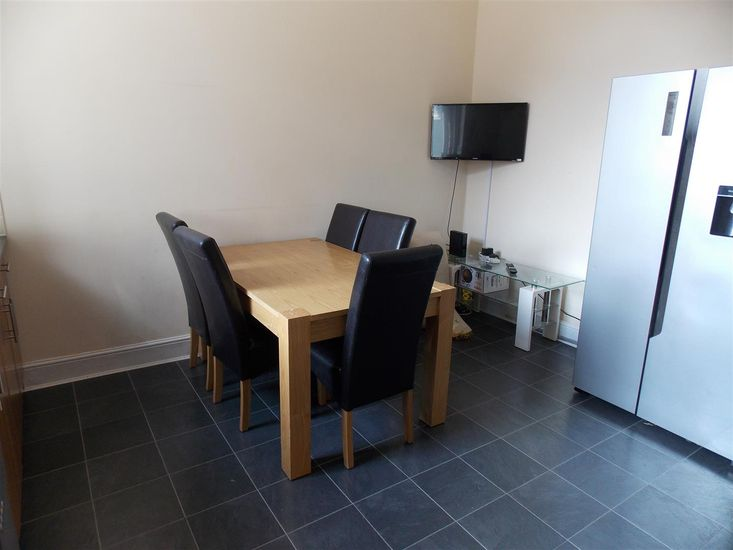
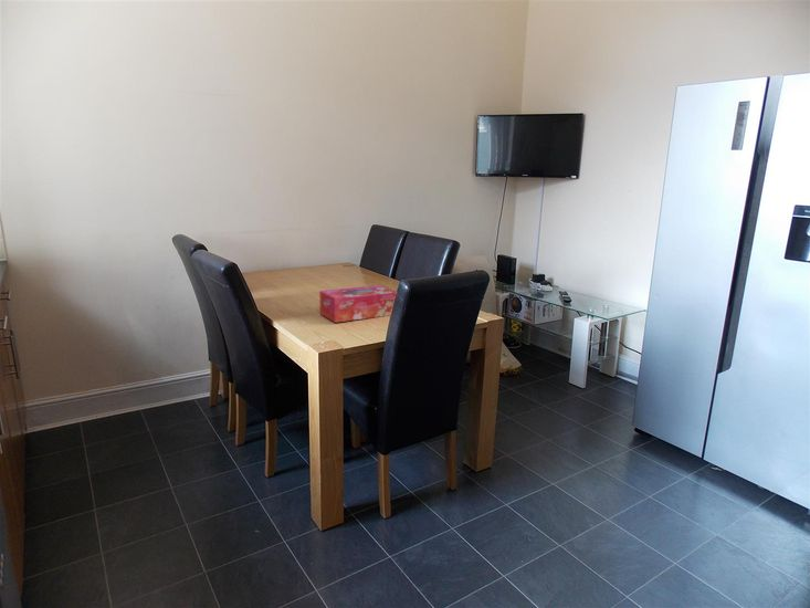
+ tissue box [318,284,397,324]
